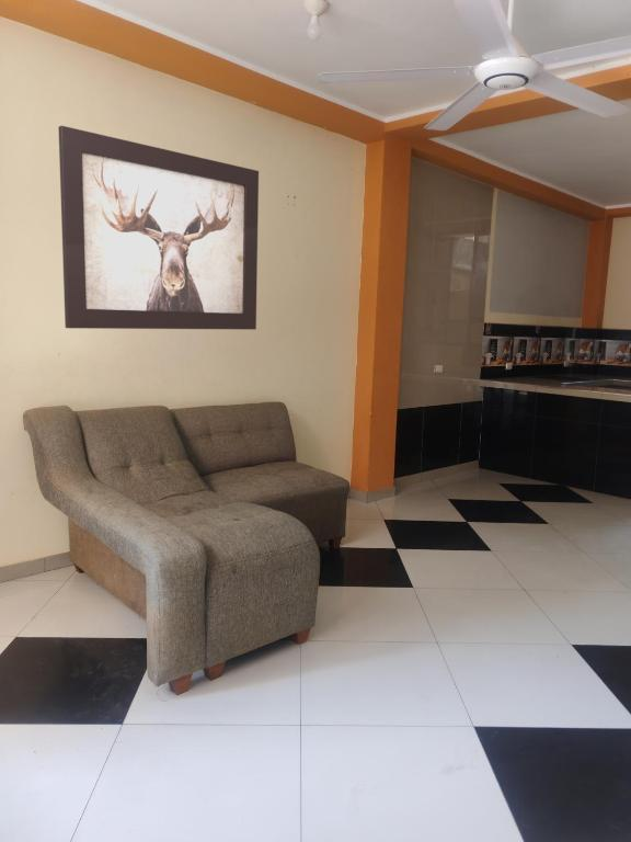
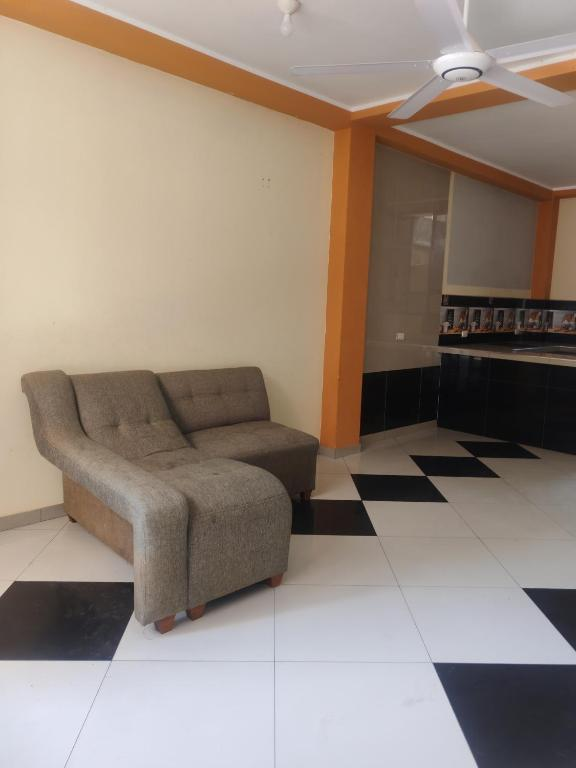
- wall art [57,125,260,331]
